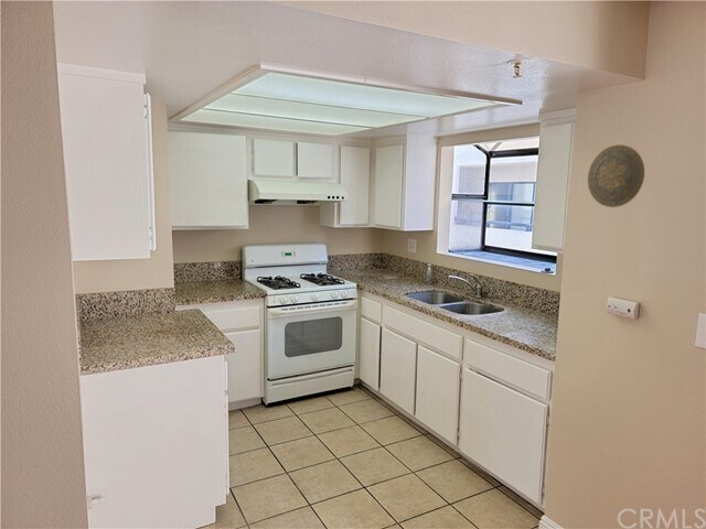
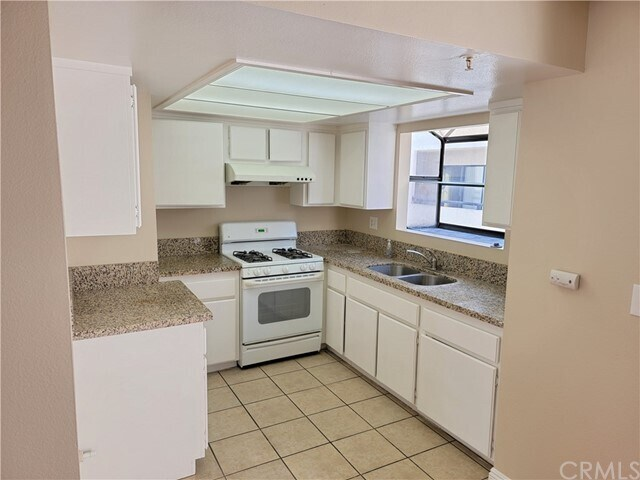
- decorative plate [587,143,645,208]
